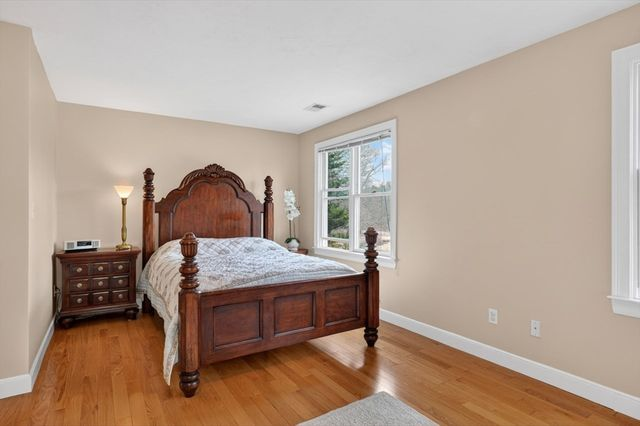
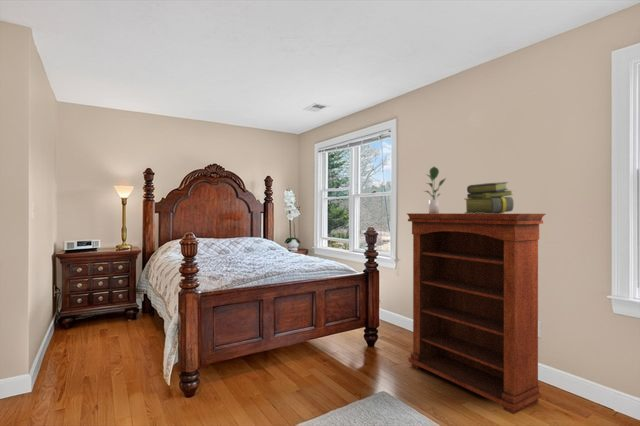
+ potted plant [423,166,447,214]
+ stack of books [463,181,515,214]
+ bookshelf [406,212,546,415]
